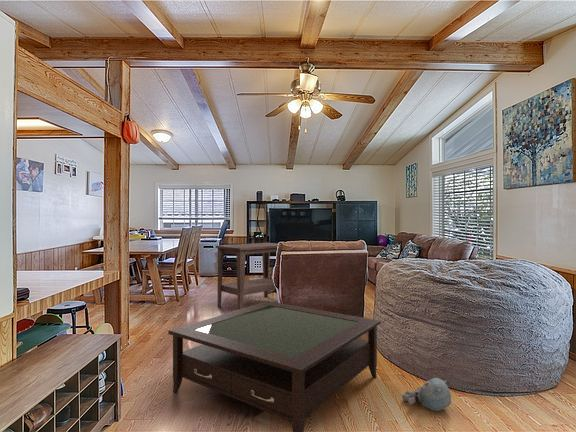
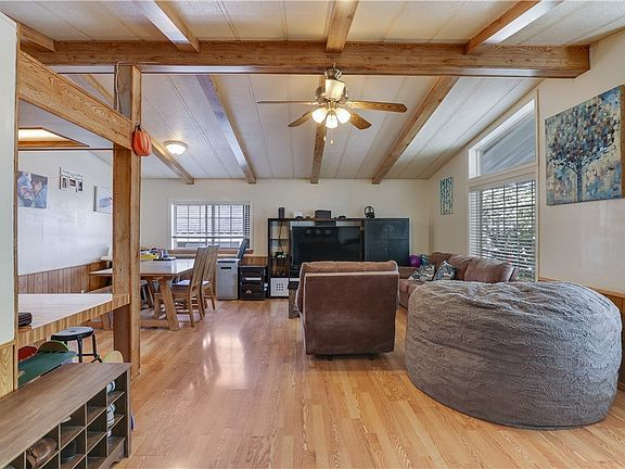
- plush toy [401,377,452,412]
- side table [215,242,279,310]
- coffee table [167,300,382,432]
